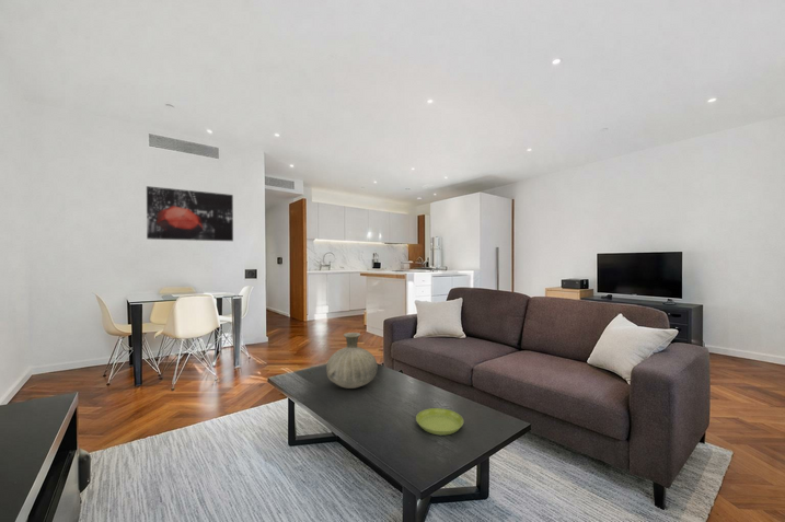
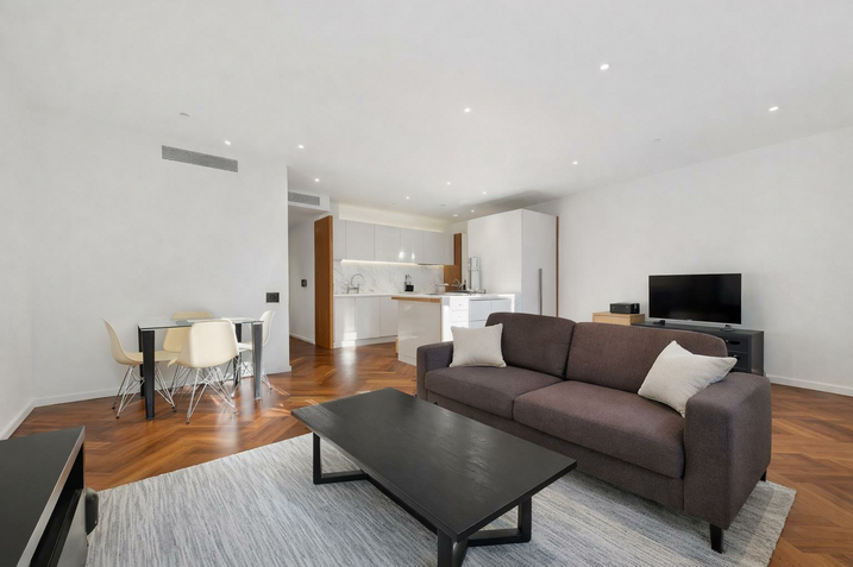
- saucer [415,407,464,436]
- wall art [146,185,234,242]
- vase [325,332,379,390]
